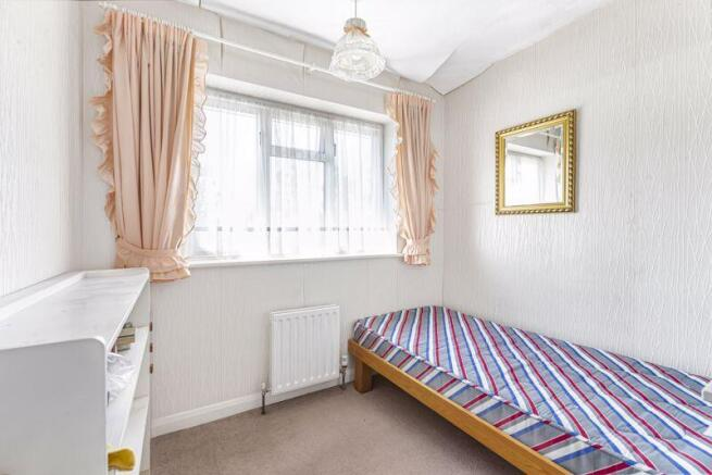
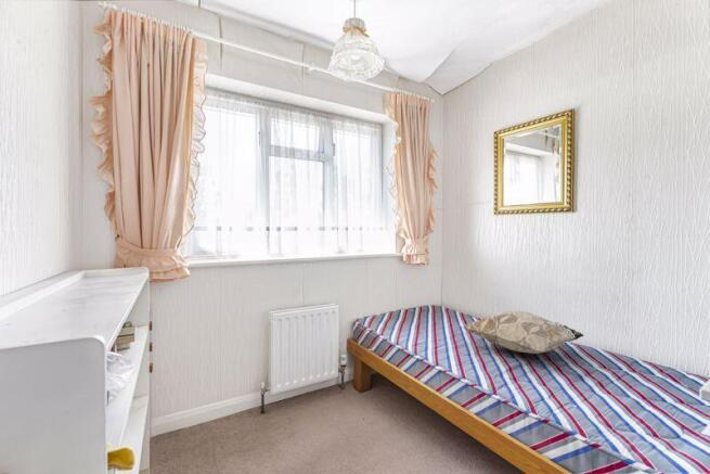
+ decorative pillow [462,310,585,355]
